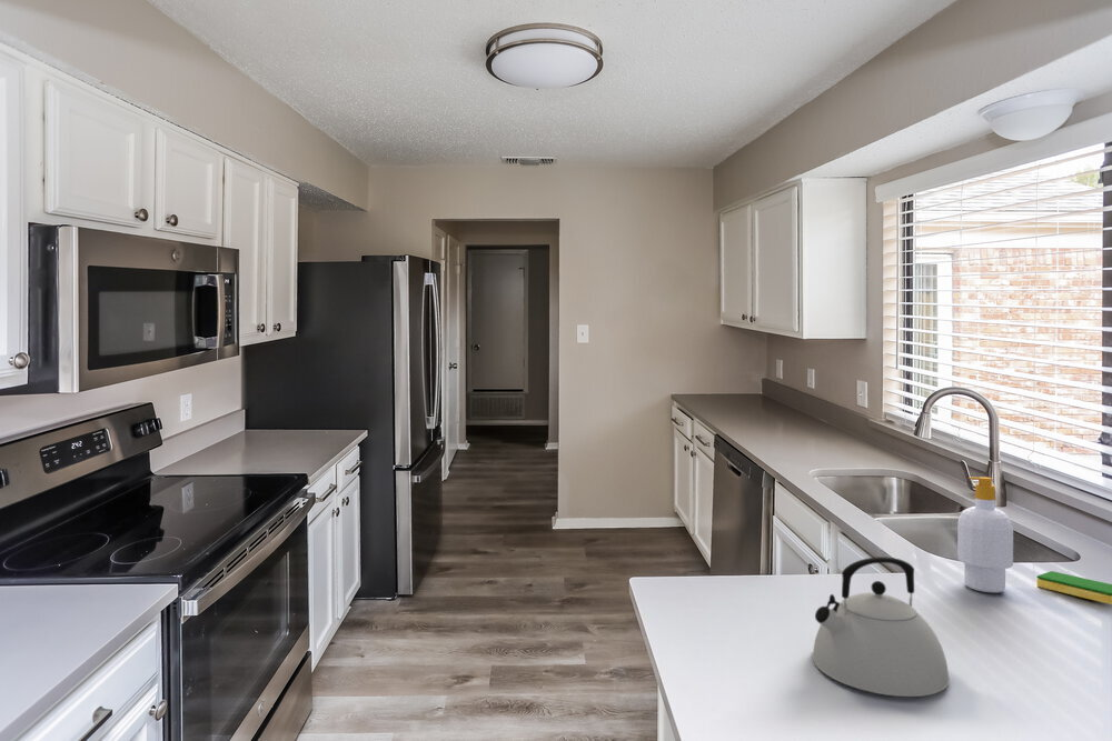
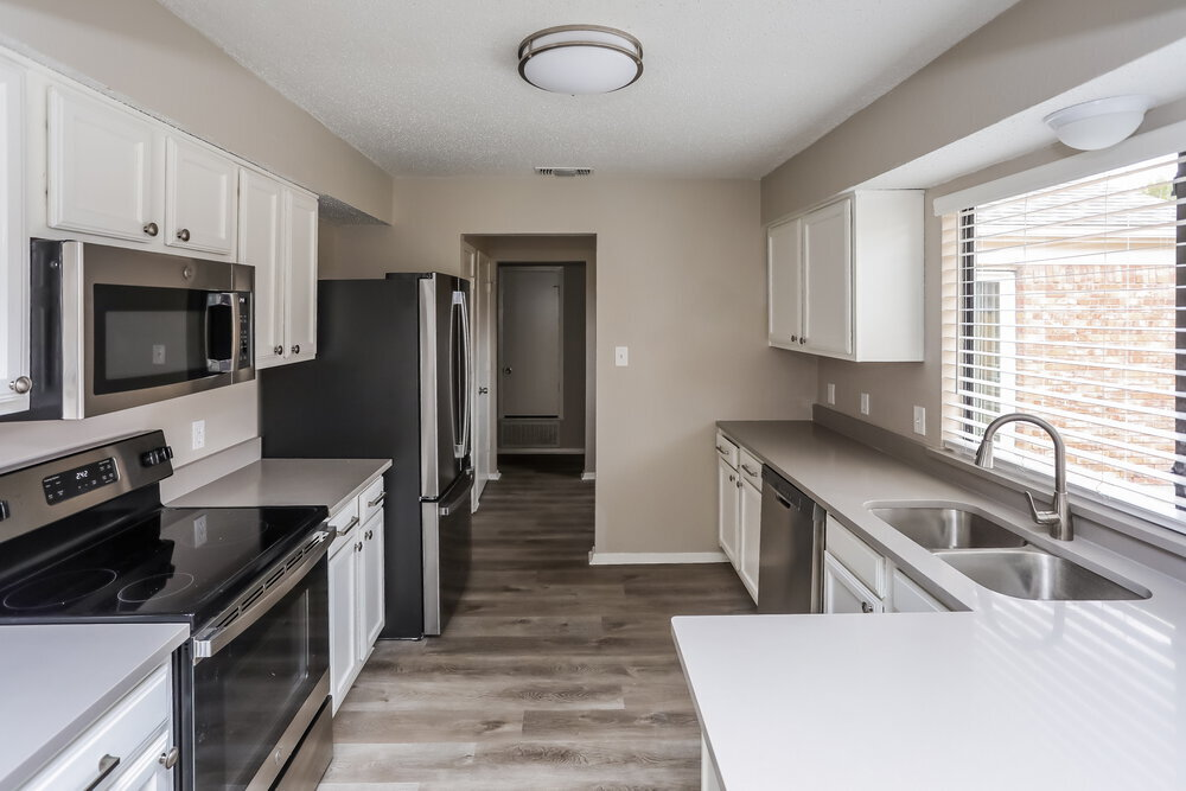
- soap bottle [956,475,1014,593]
- dish sponge [1035,570,1112,605]
- kettle [811,555,951,698]
